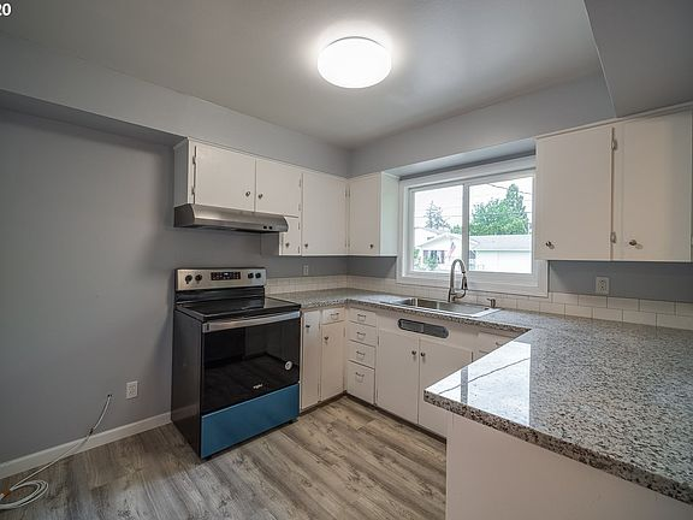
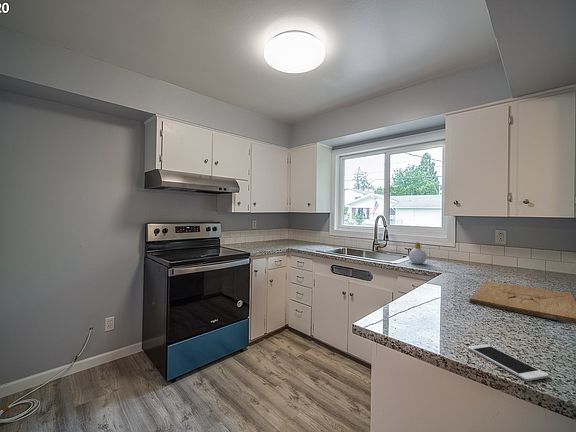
+ cell phone [467,343,550,382]
+ cutting board [468,280,576,325]
+ soap bottle [408,241,428,265]
